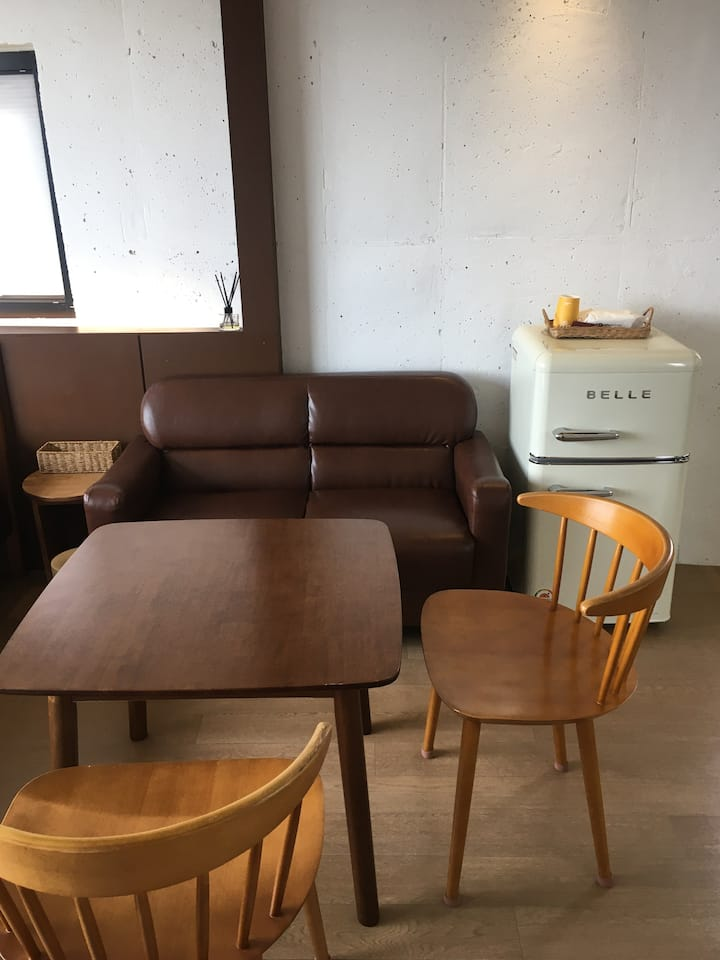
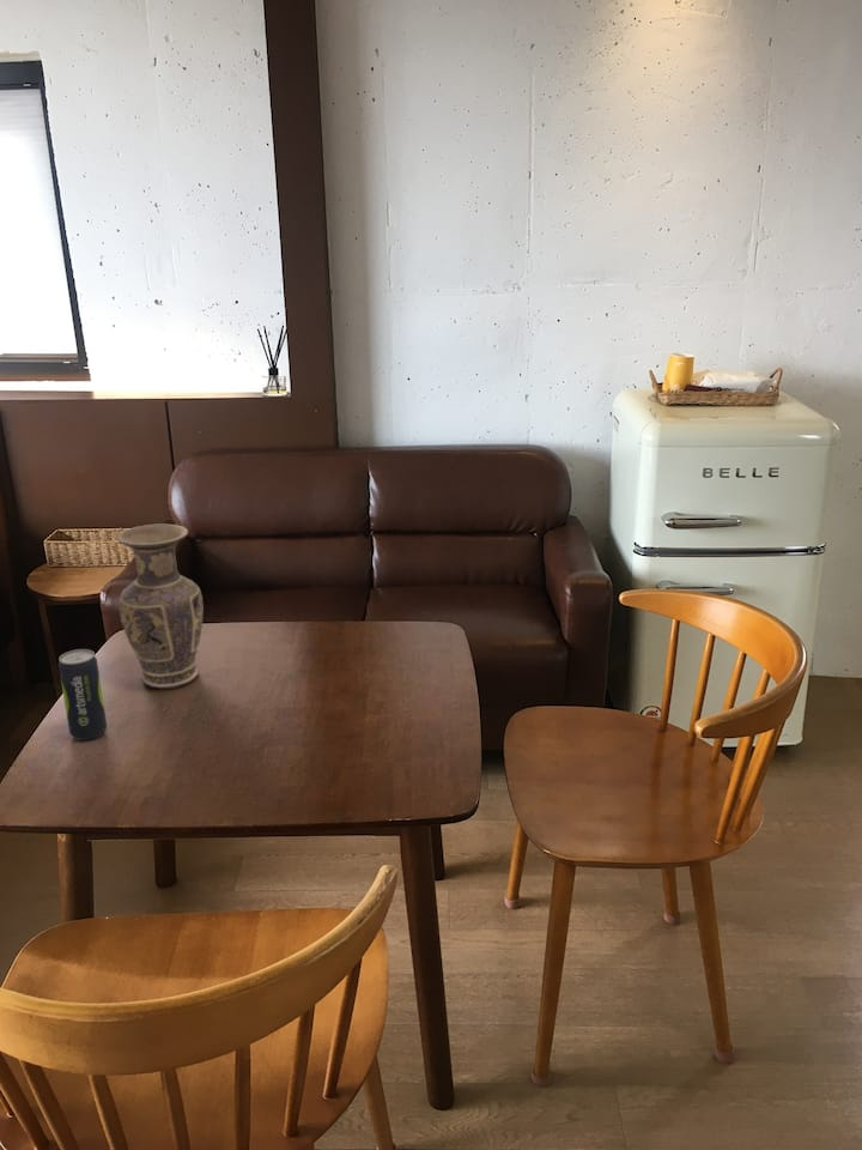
+ beverage can [57,648,108,742]
+ vase [116,523,205,691]
